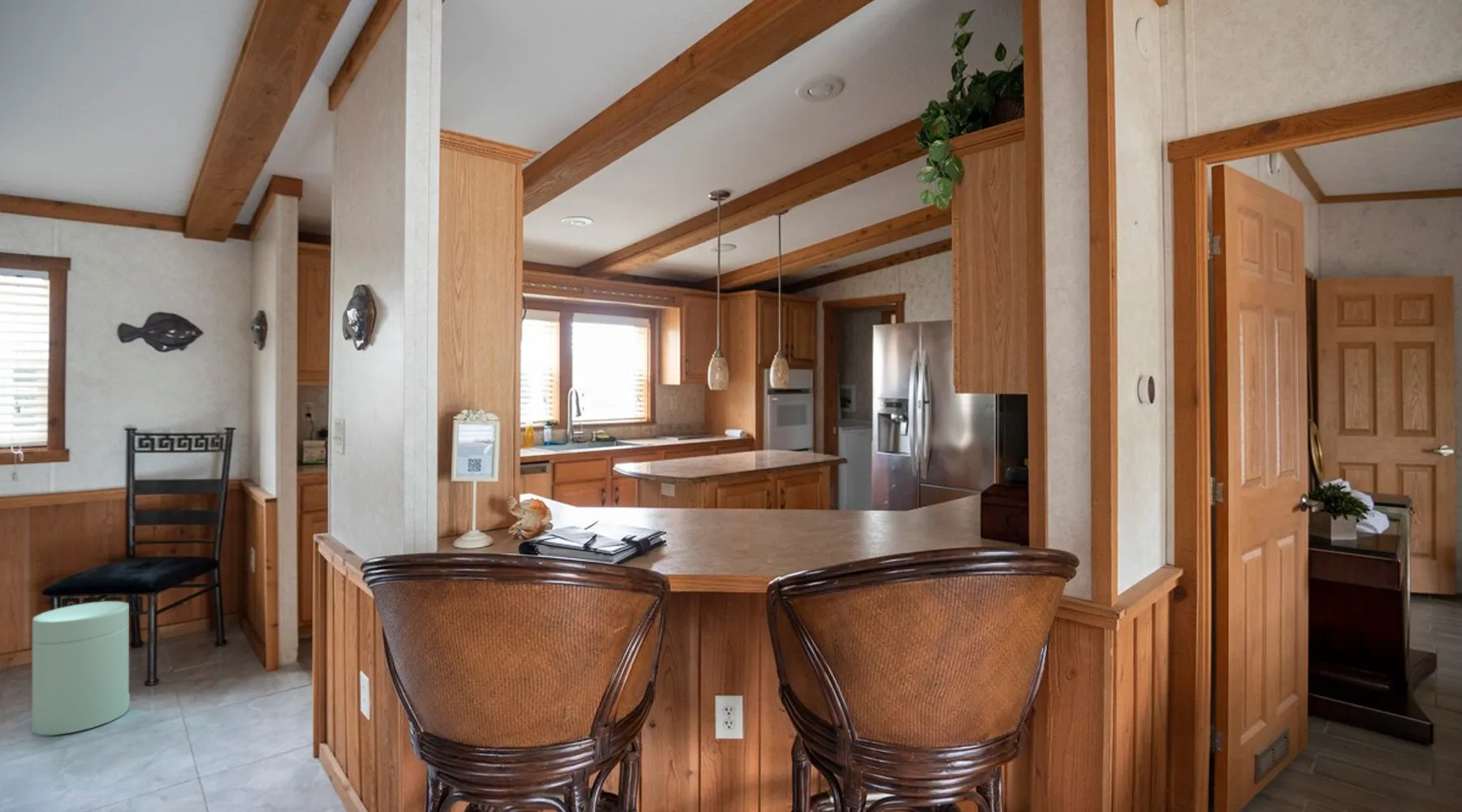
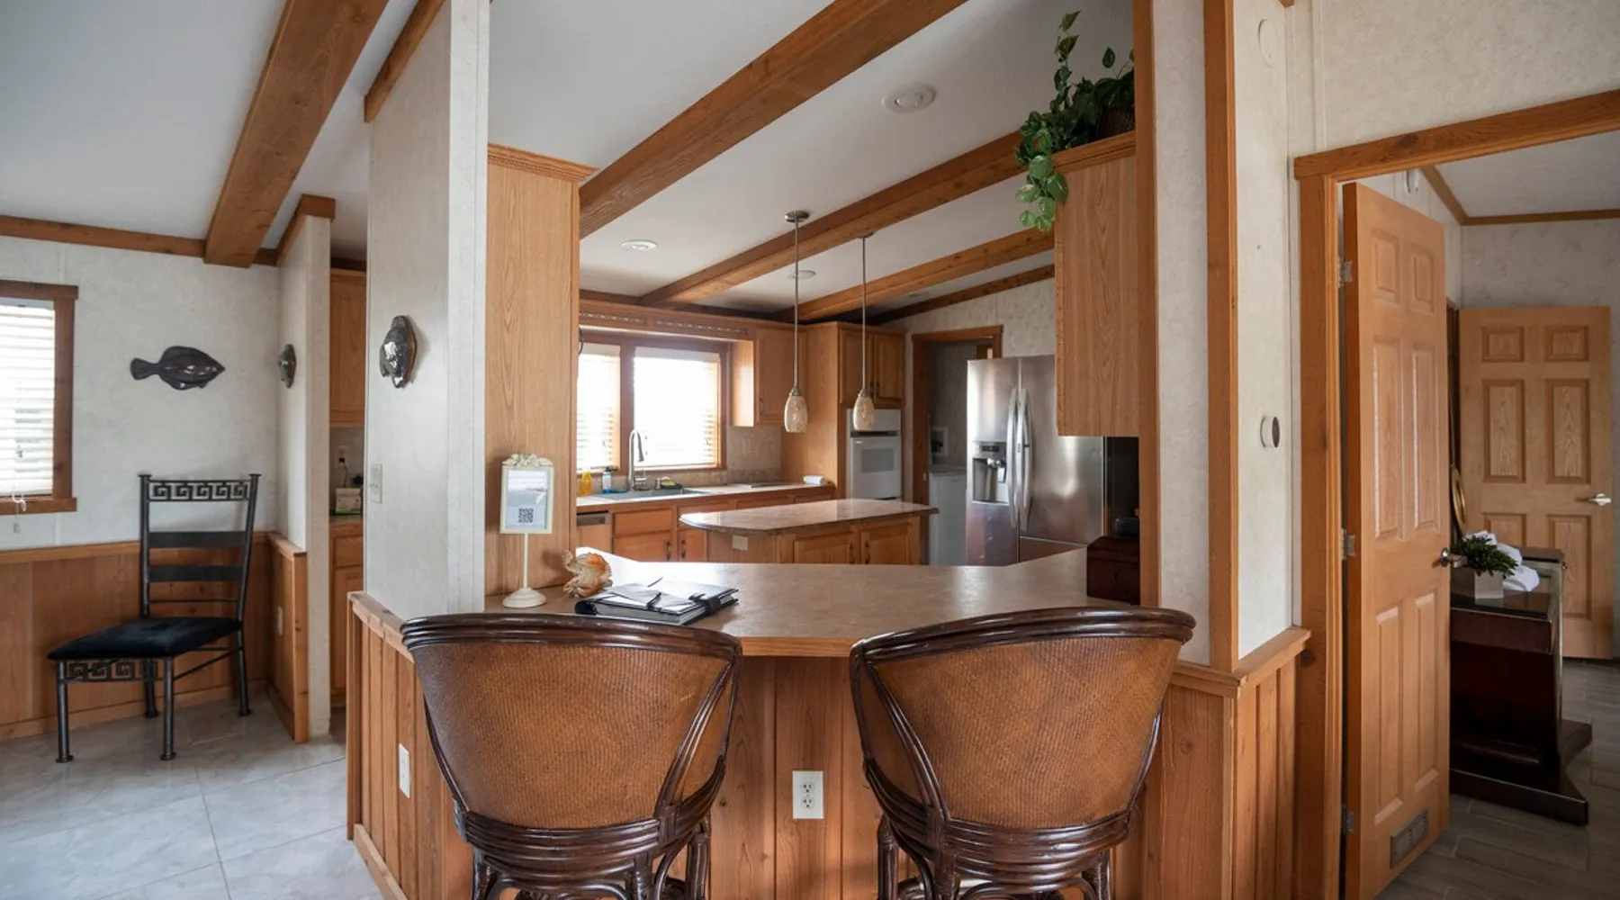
- trash can [31,601,131,736]
